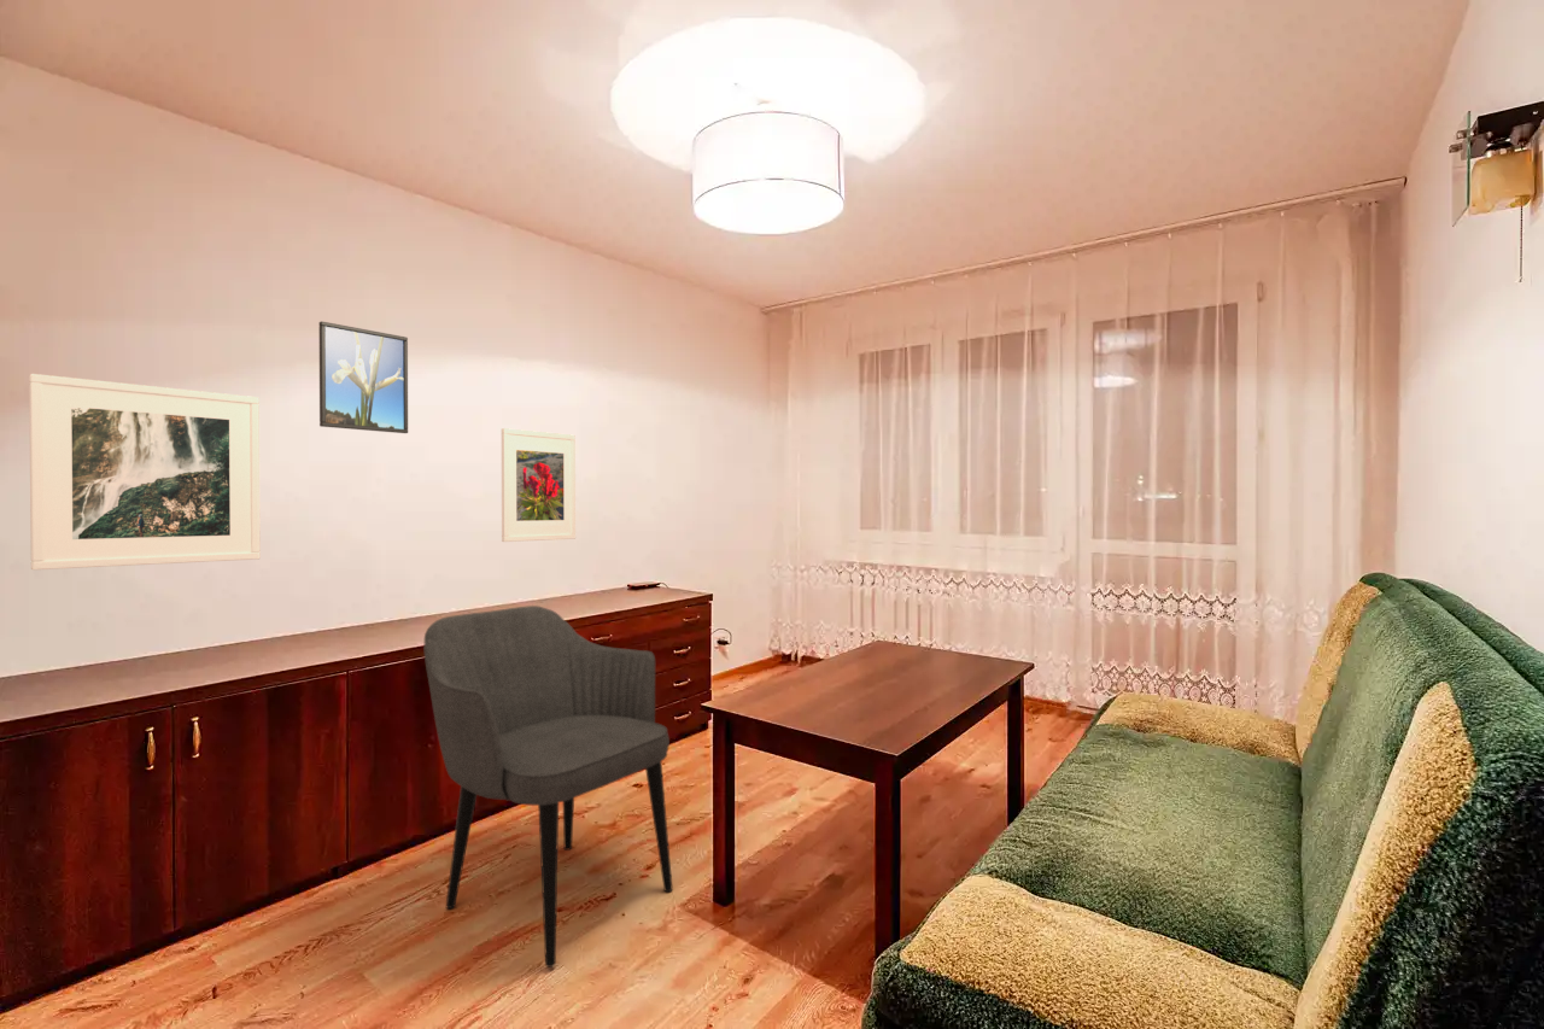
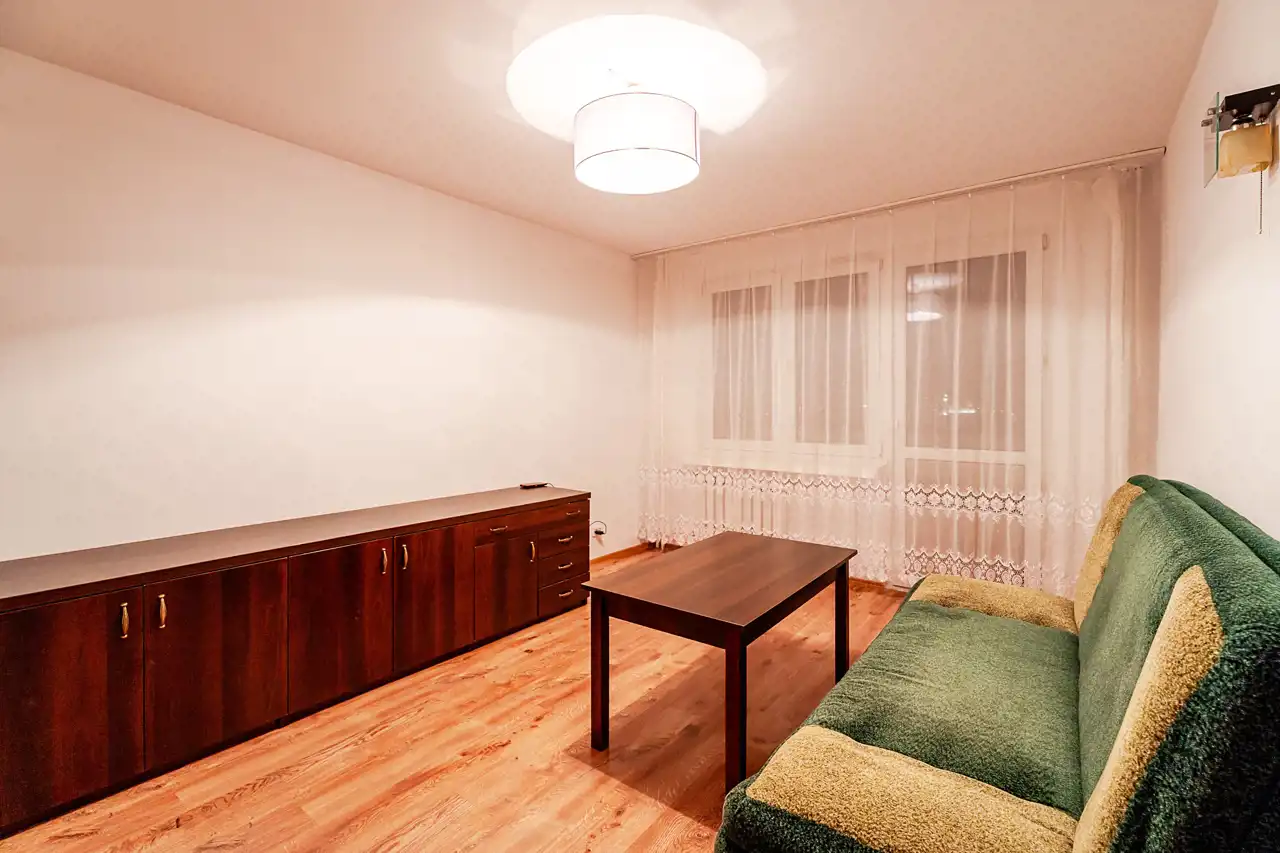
- armchair [422,604,674,969]
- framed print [28,373,262,571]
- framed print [501,427,577,543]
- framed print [318,321,409,434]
